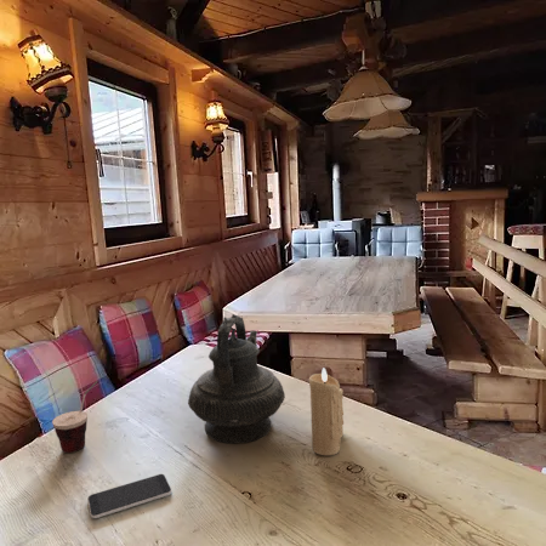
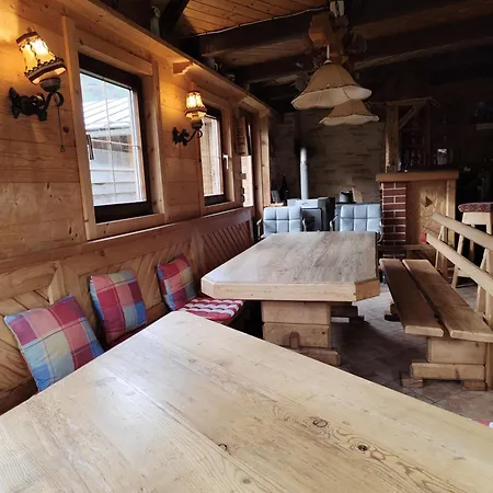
- candle [308,366,345,456]
- teapot [187,313,286,444]
- smartphone [87,473,172,519]
- cup [51,380,98,454]
